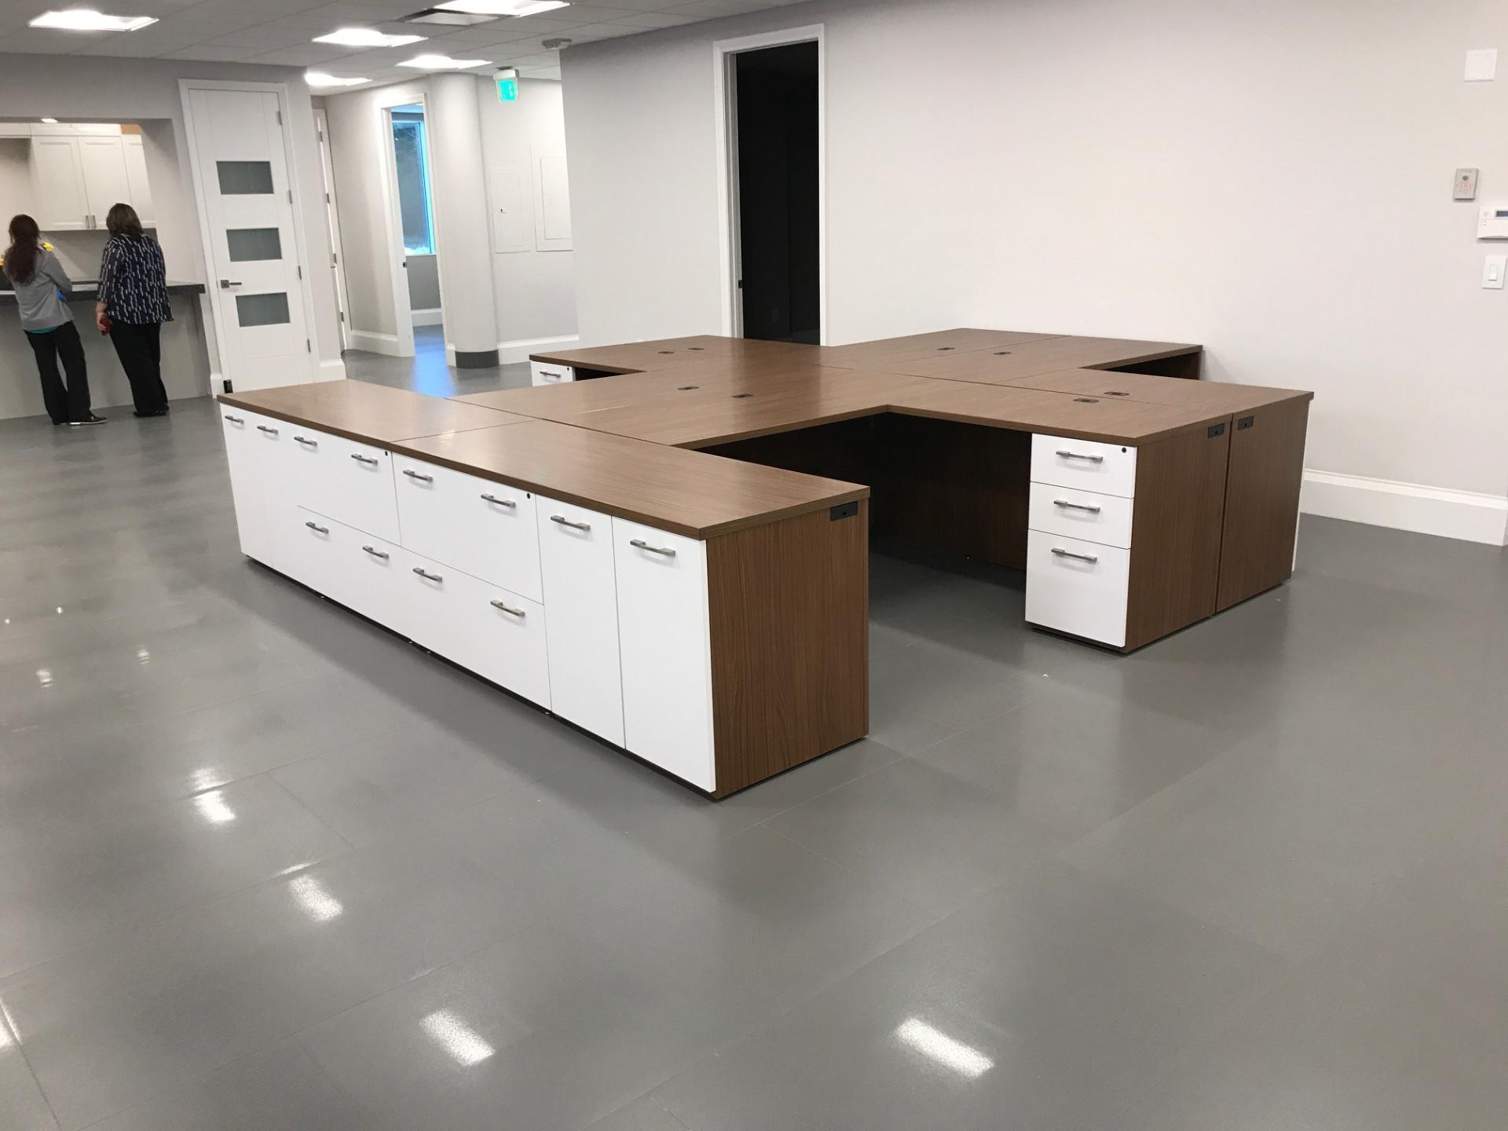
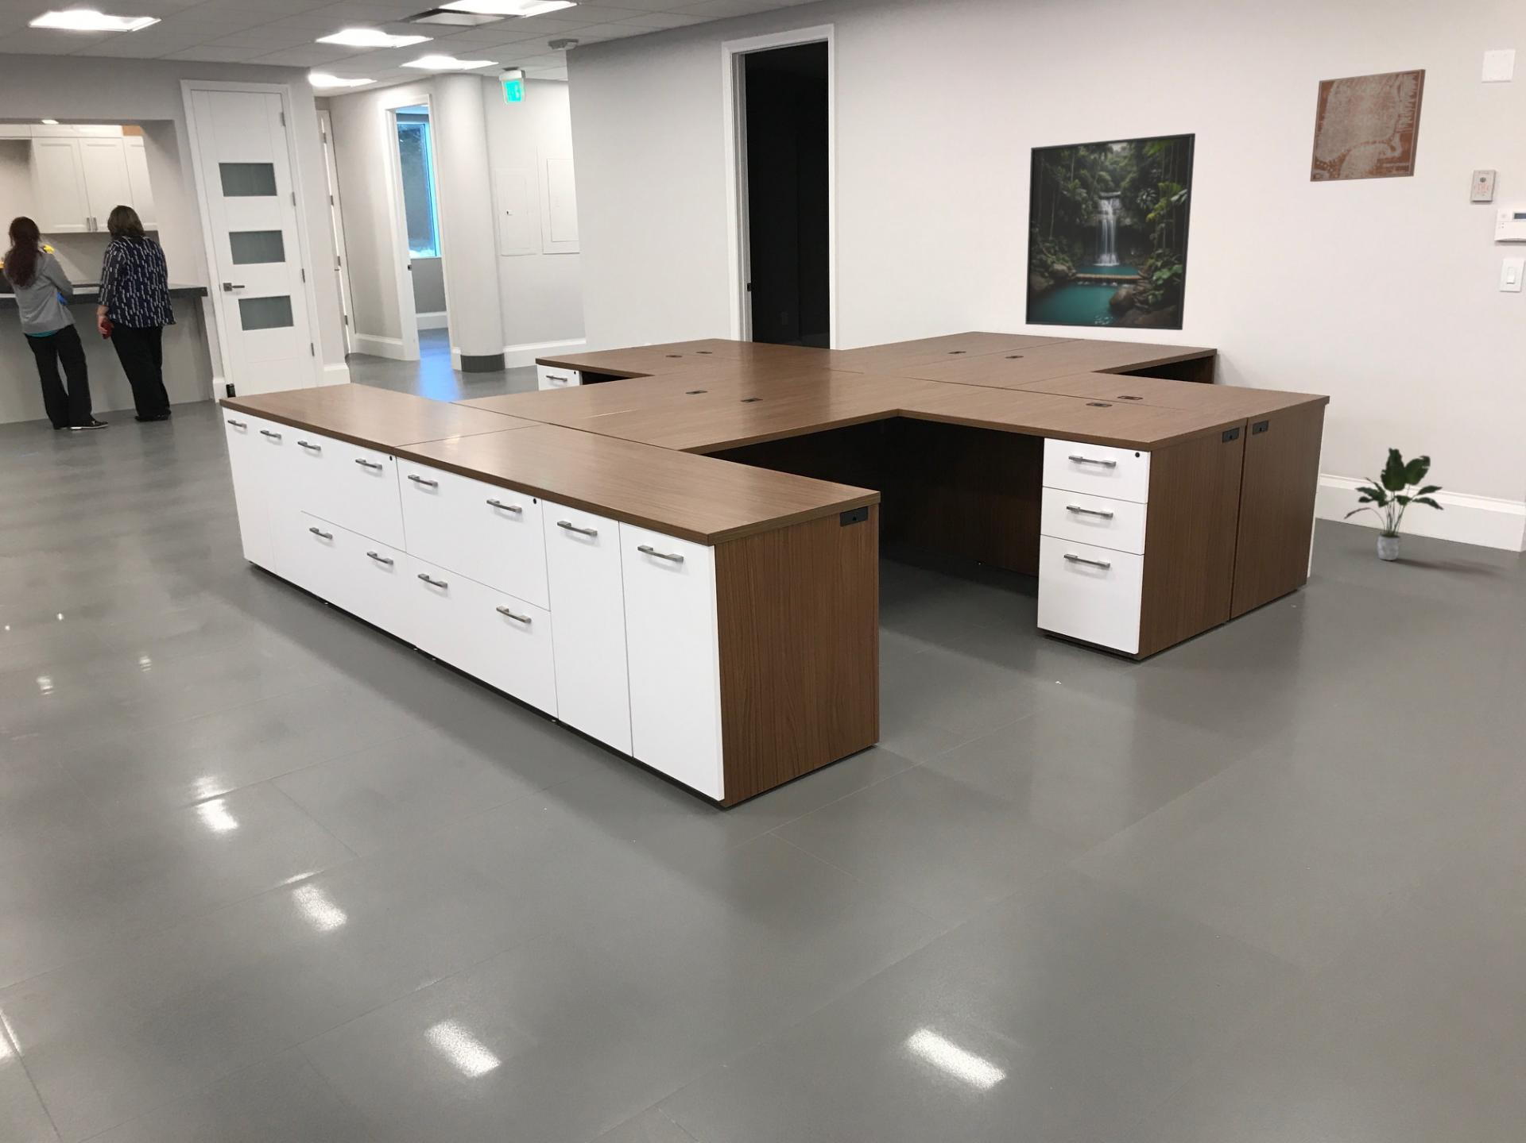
+ wall art [1309,68,1426,182]
+ potted plant [1343,447,1444,561]
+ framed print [1025,132,1196,331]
